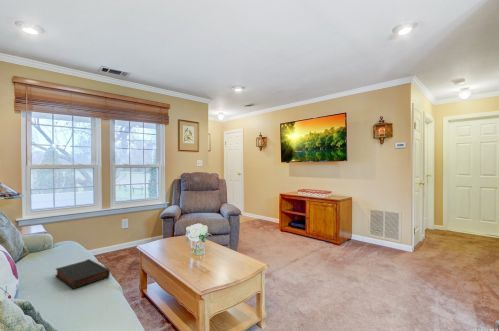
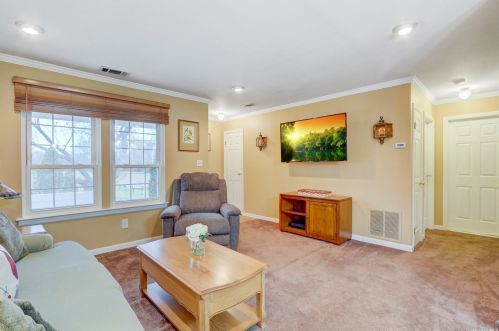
- book [54,258,111,290]
